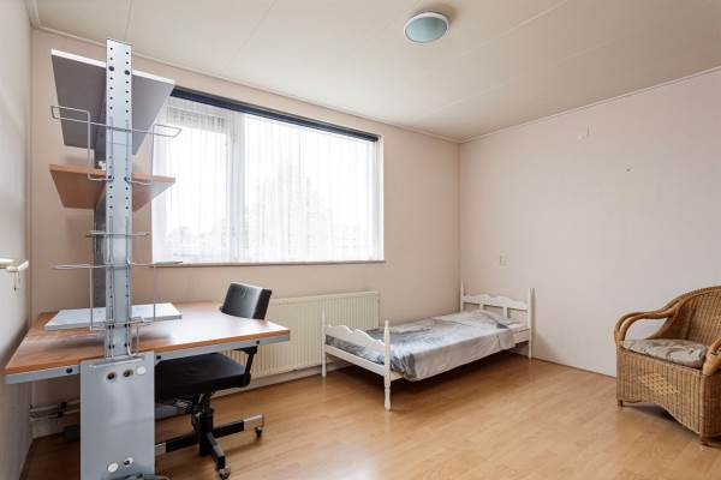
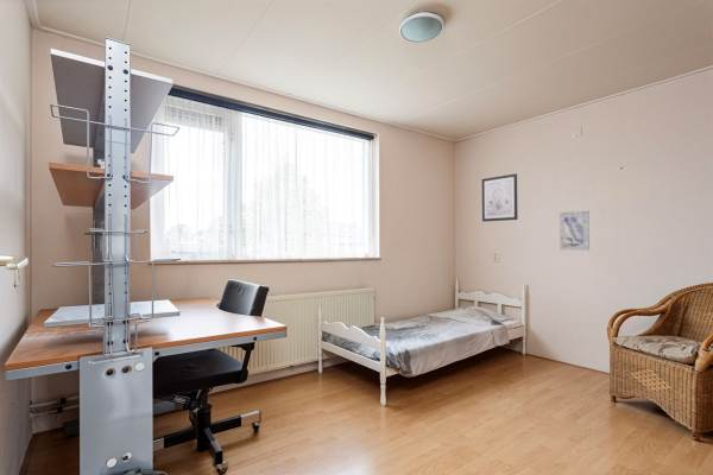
+ wall art [559,209,591,252]
+ wall art [481,172,518,223]
